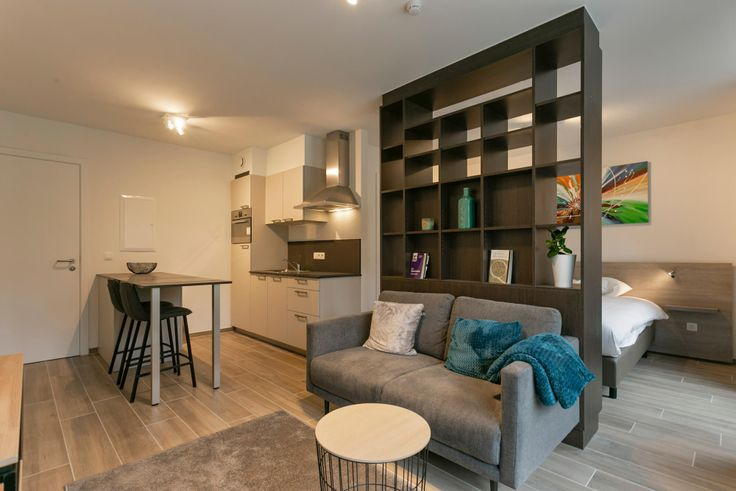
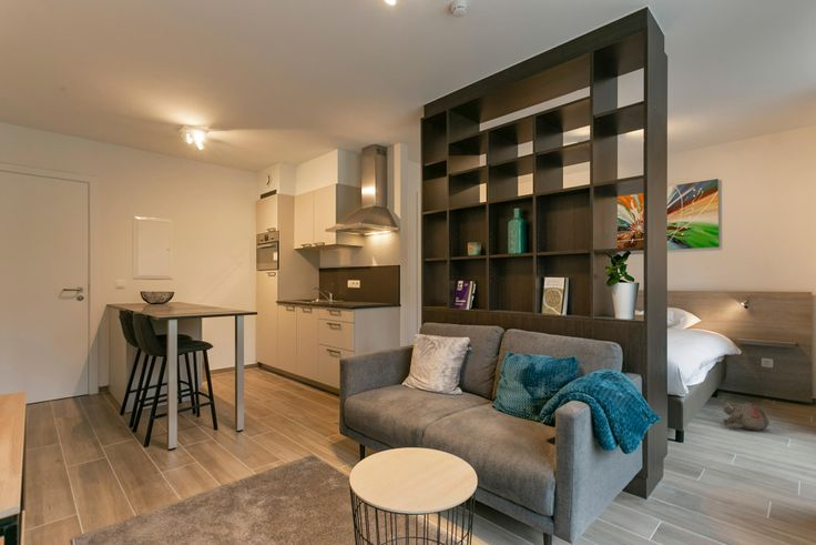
+ plush toy [723,401,771,432]
